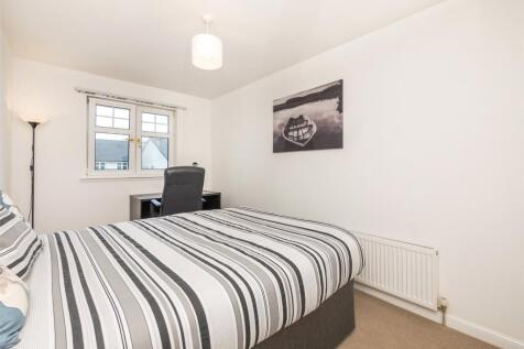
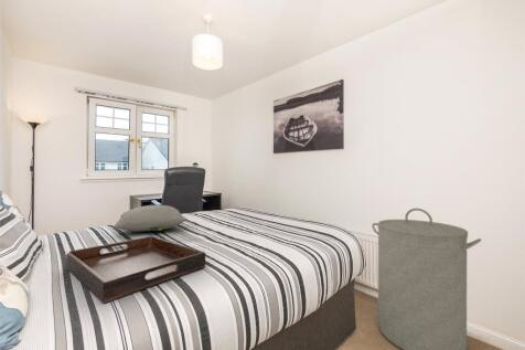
+ pillow [113,204,188,233]
+ laundry hamper [371,208,482,350]
+ serving tray [65,235,206,305]
